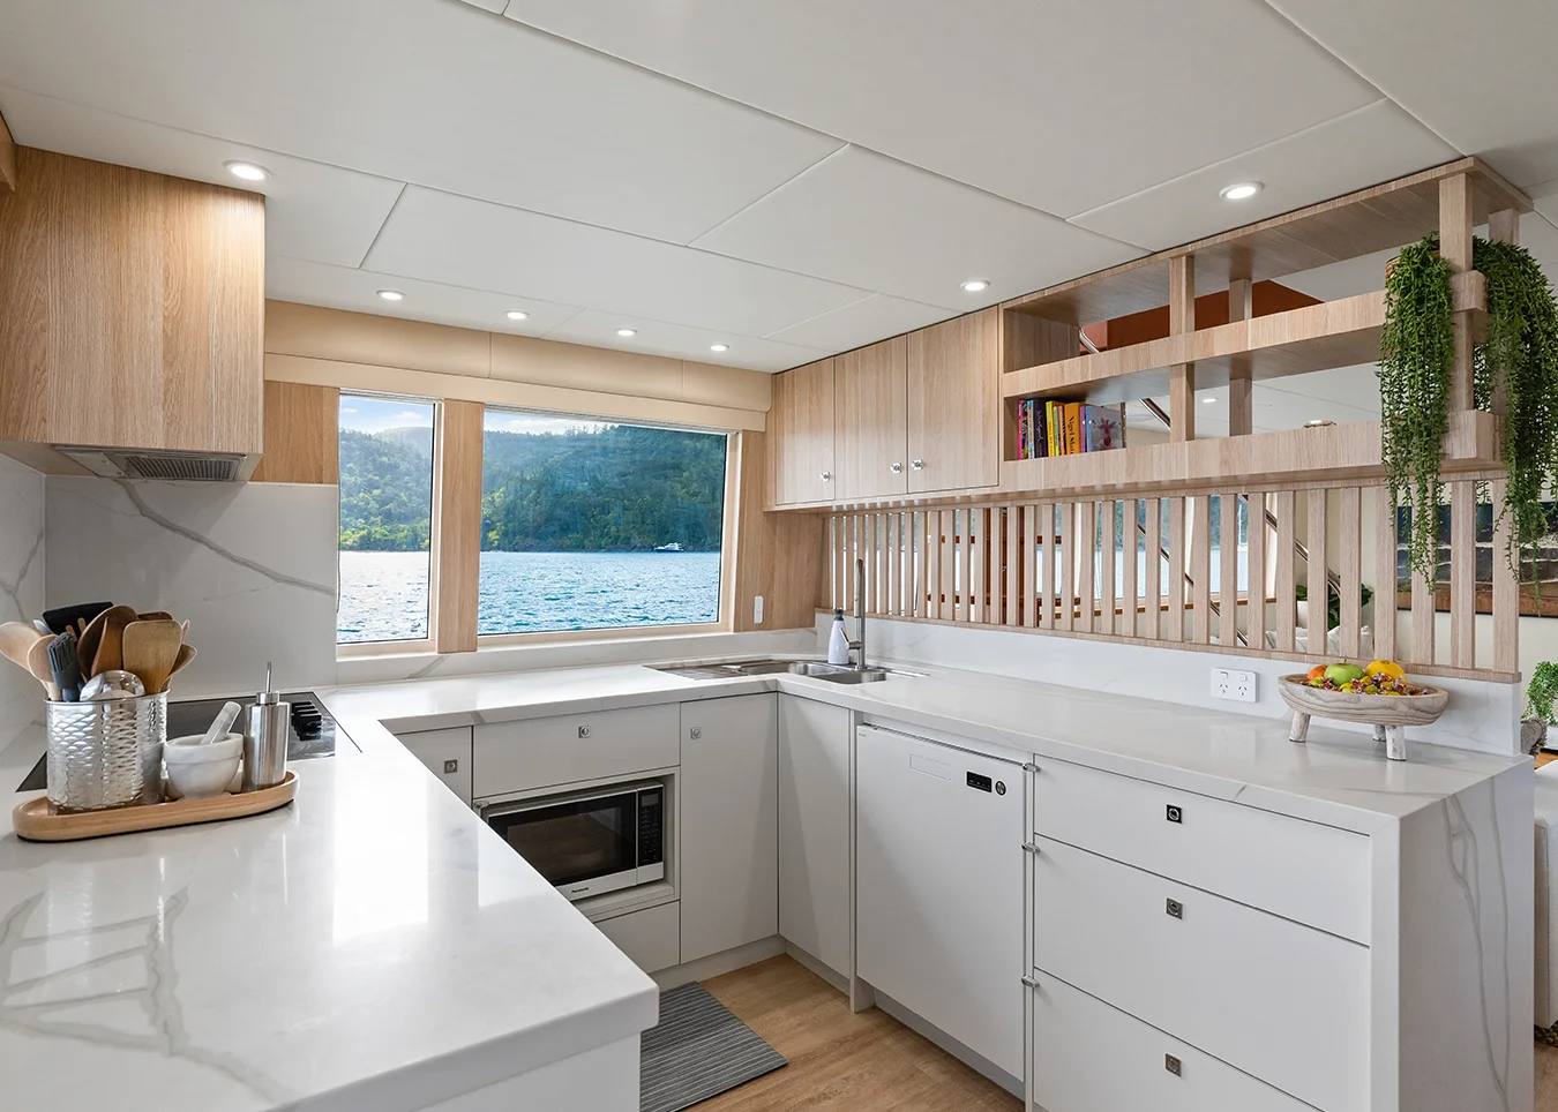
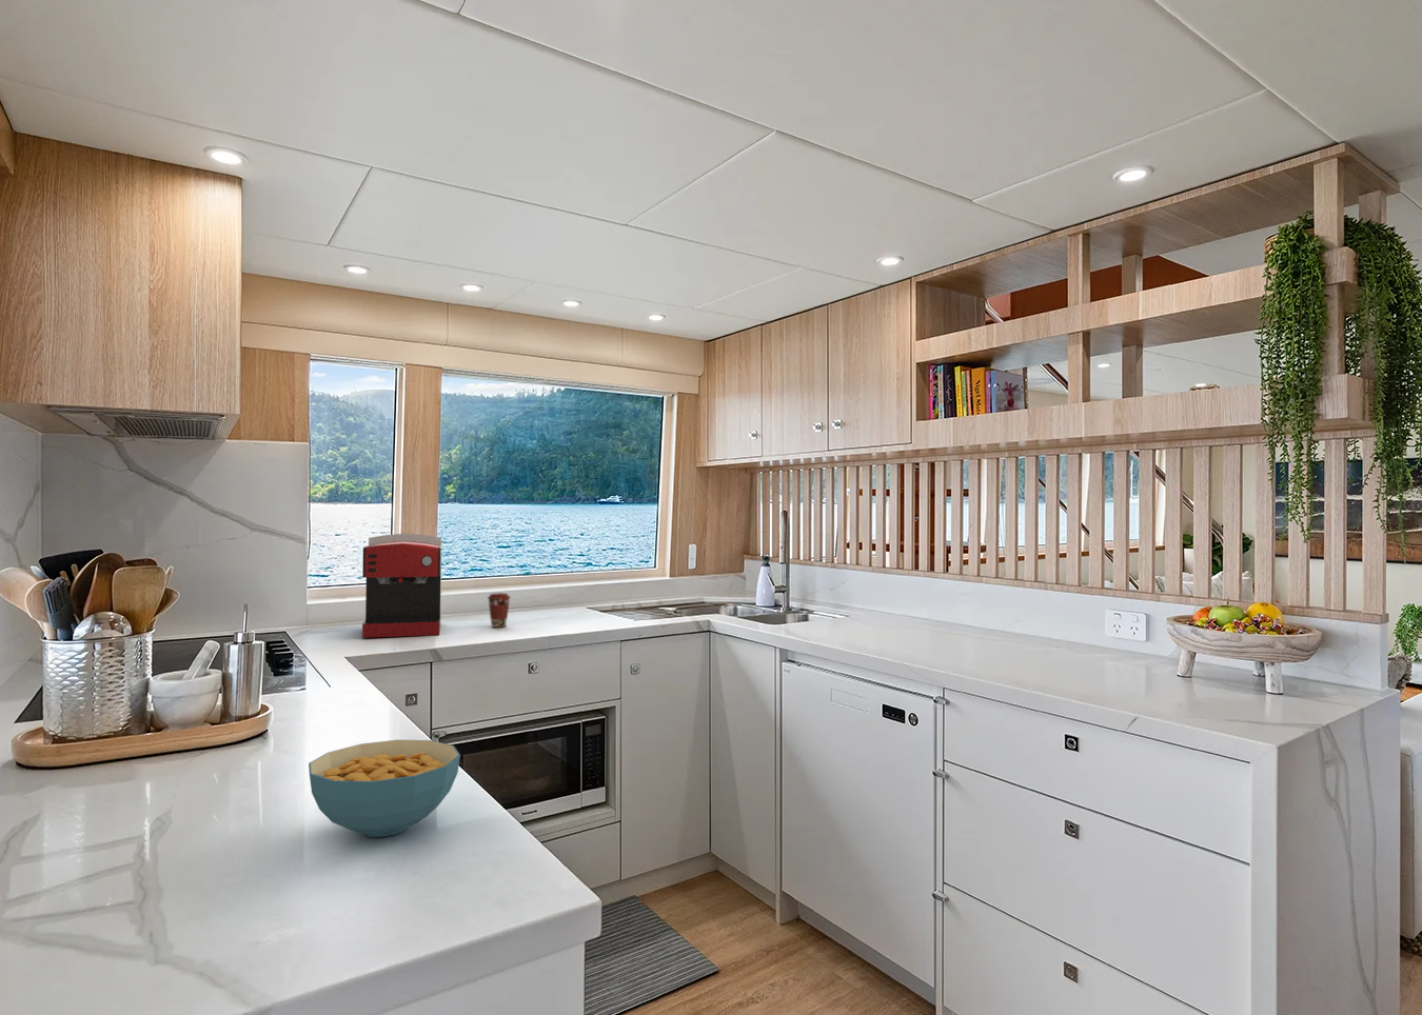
+ coffee maker [362,533,443,639]
+ cereal bowl [308,739,462,838]
+ coffee cup [487,592,512,628]
